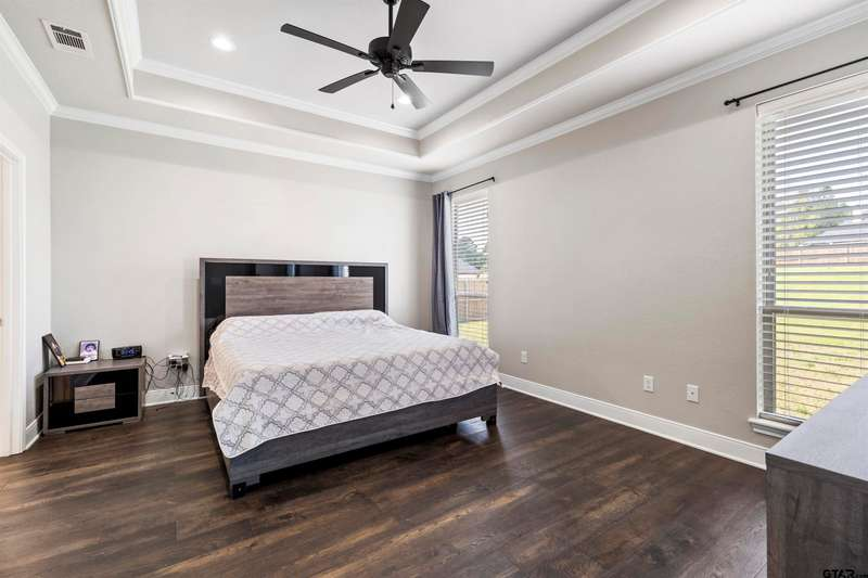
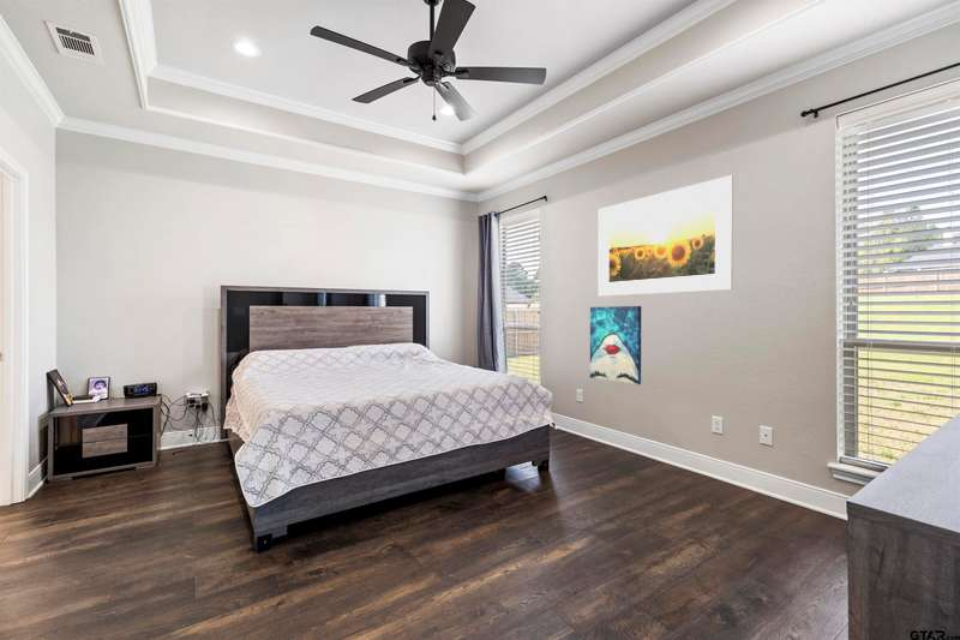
+ wall art [589,305,642,385]
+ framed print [596,174,734,297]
